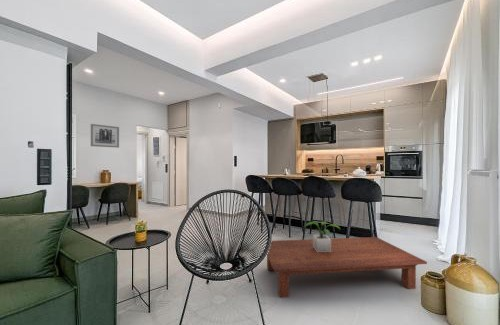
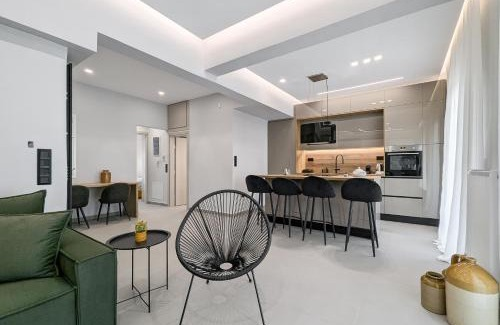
- coffee table [266,236,428,299]
- potted plant [304,221,341,252]
- wall art [90,123,120,149]
